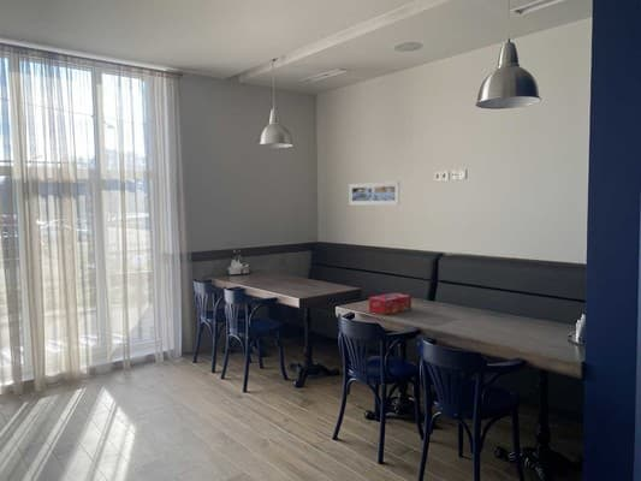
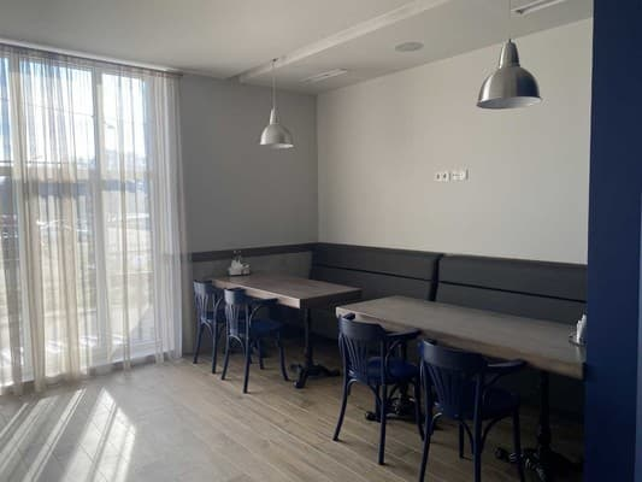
- tissue box [368,292,413,316]
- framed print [348,180,400,207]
